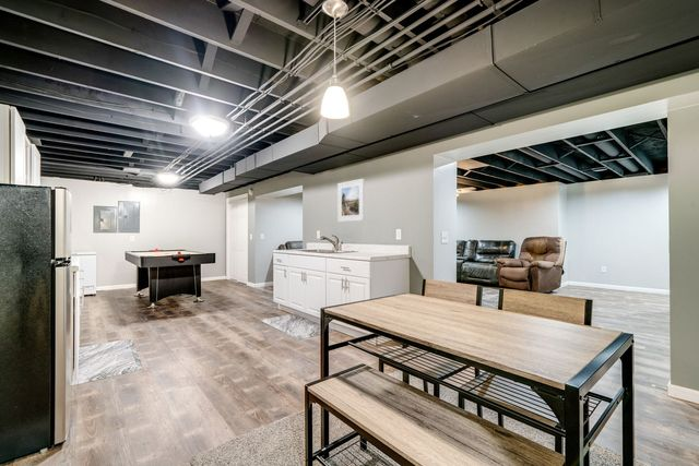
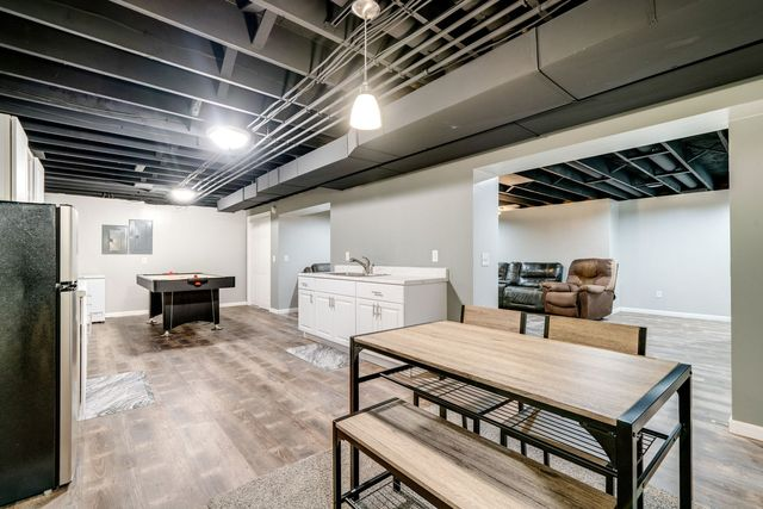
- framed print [336,178,365,223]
